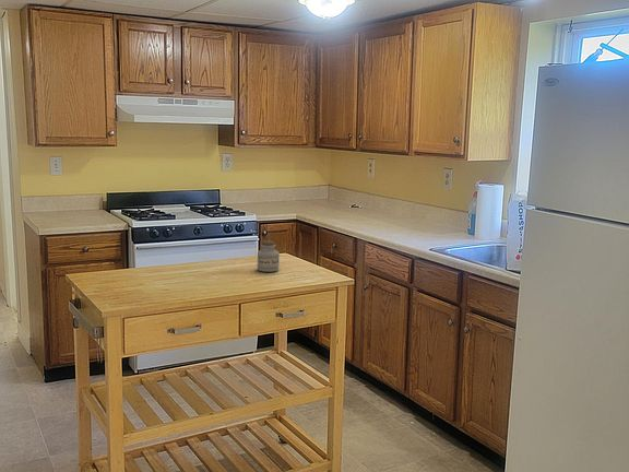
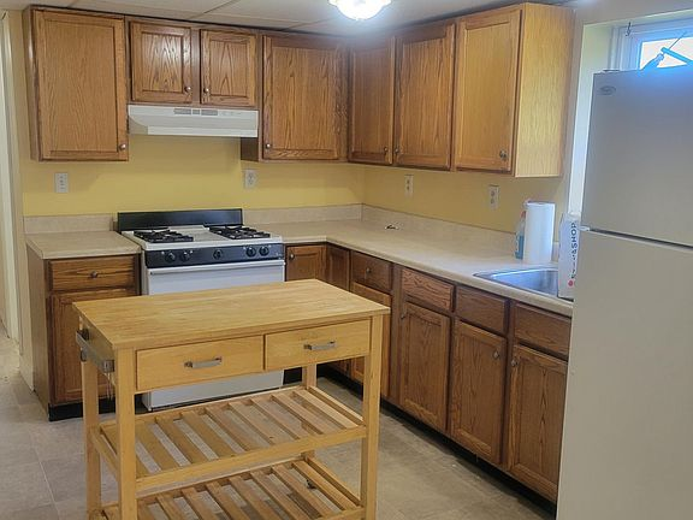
- jar [257,239,281,273]
